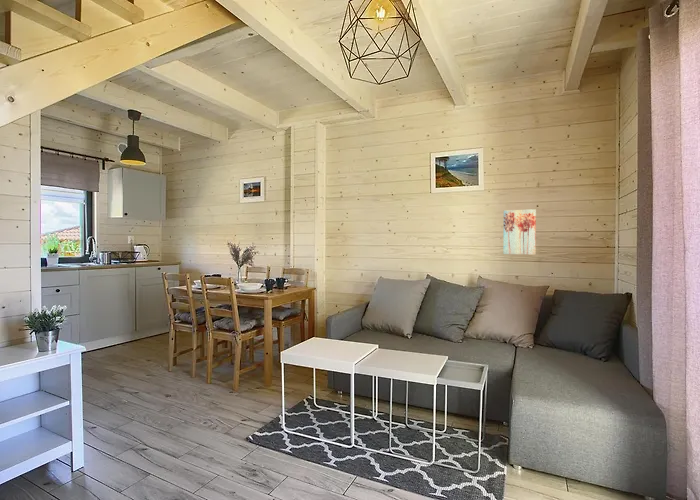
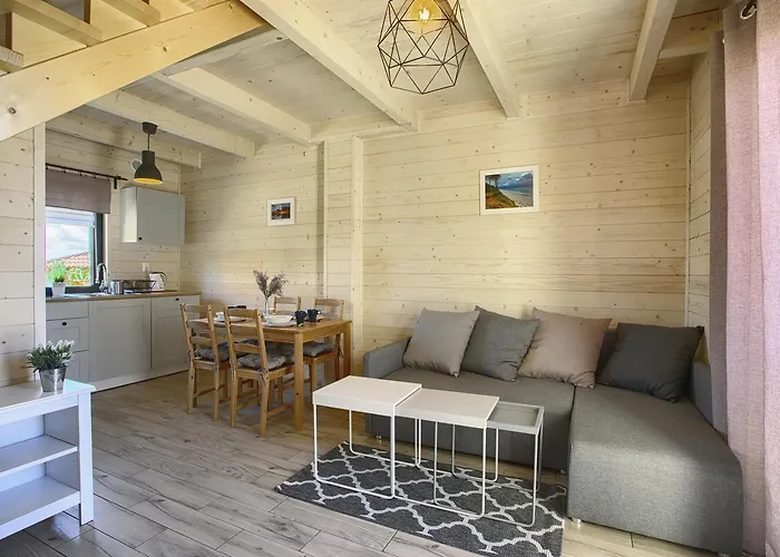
- wall art [502,208,537,255]
